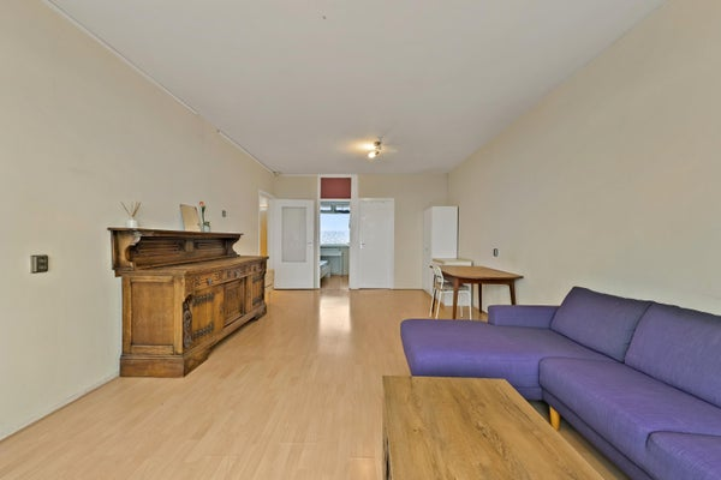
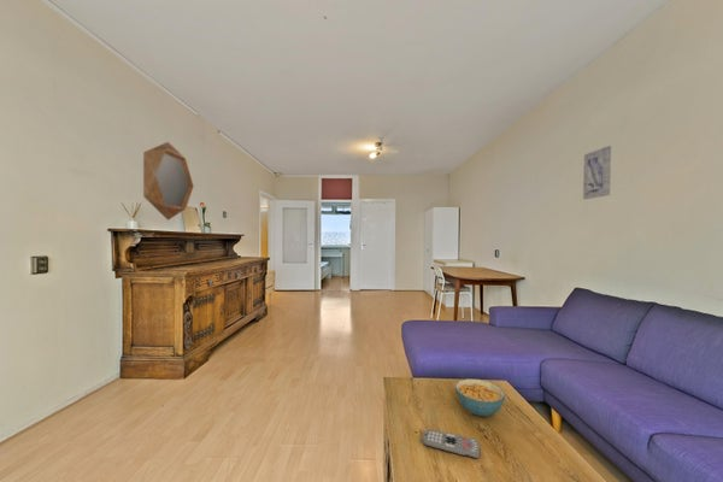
+ wall art [582,145,612,200]
+ remote control [421,429,482,460]
+ cereal bowl [454,378,506,417]
+ home mirror [142,141,195,222]
